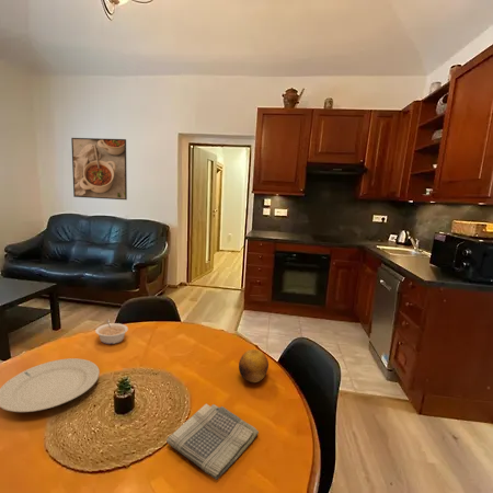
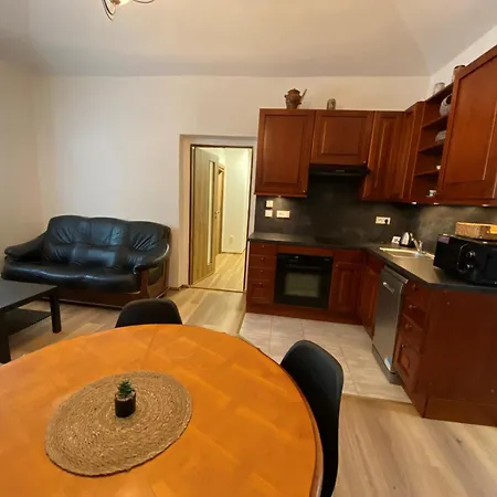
- chinaware [0,357,101,413]
- dish towel [165,403,260,481]
- legume [94,319,129,345]
- fruit [238,348,270,383]
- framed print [70,137,128,200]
